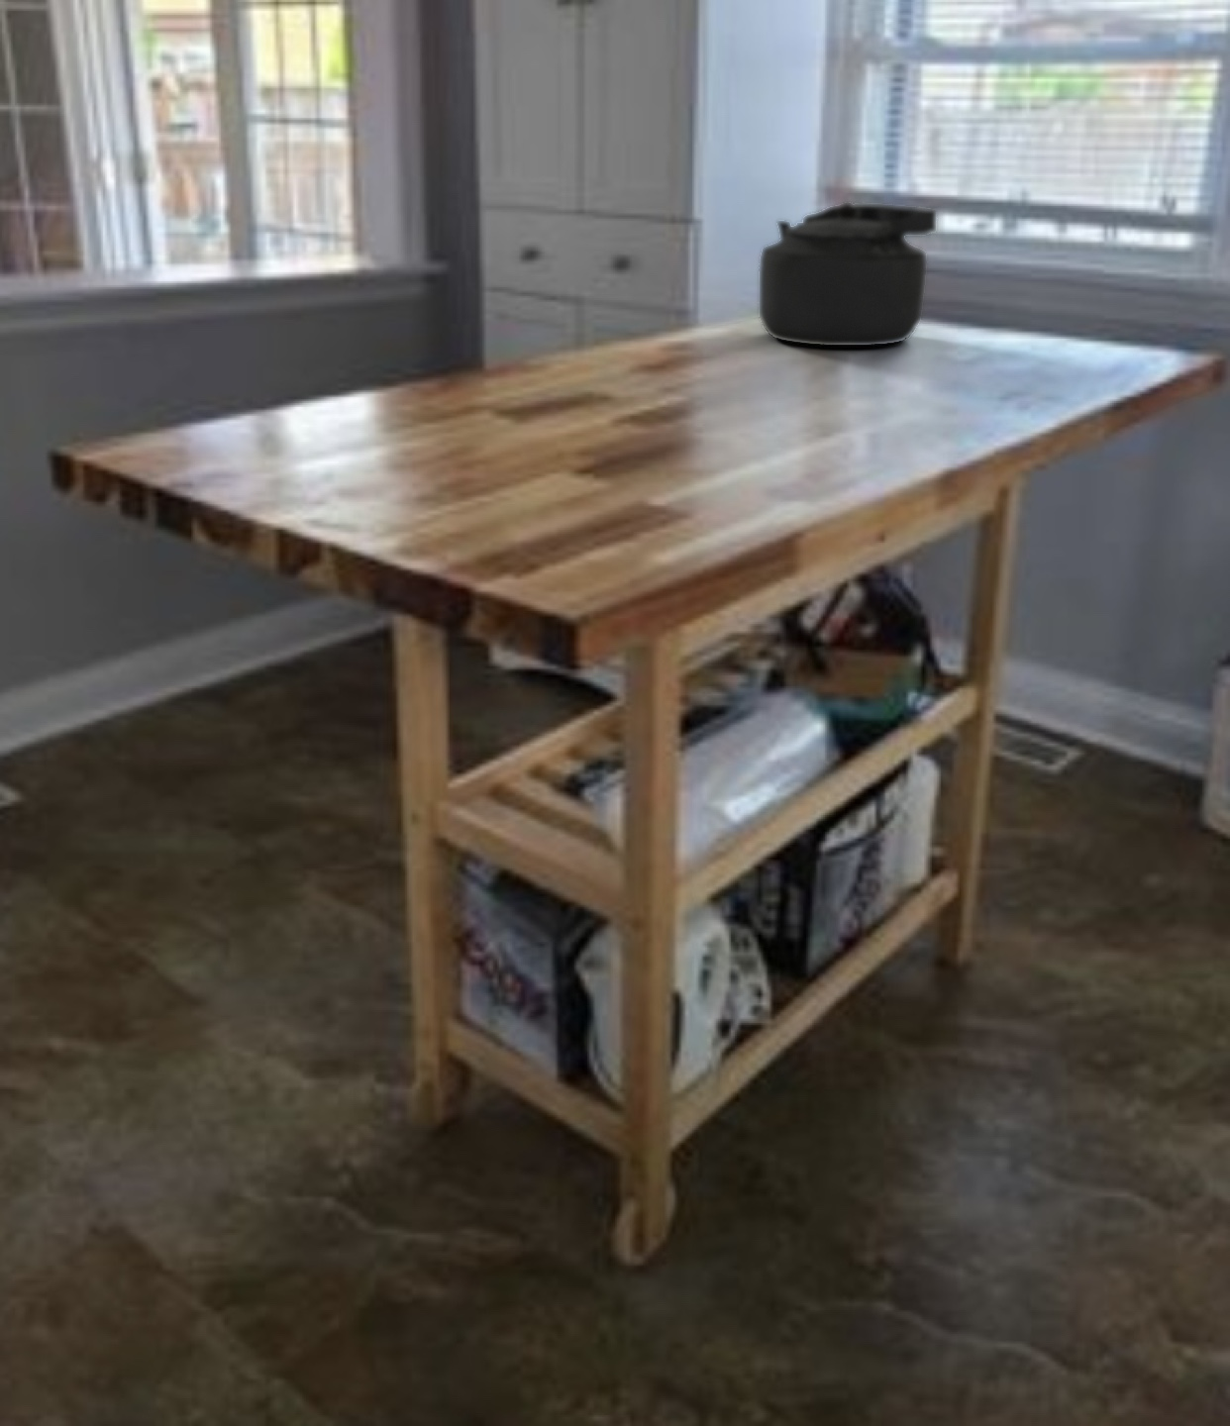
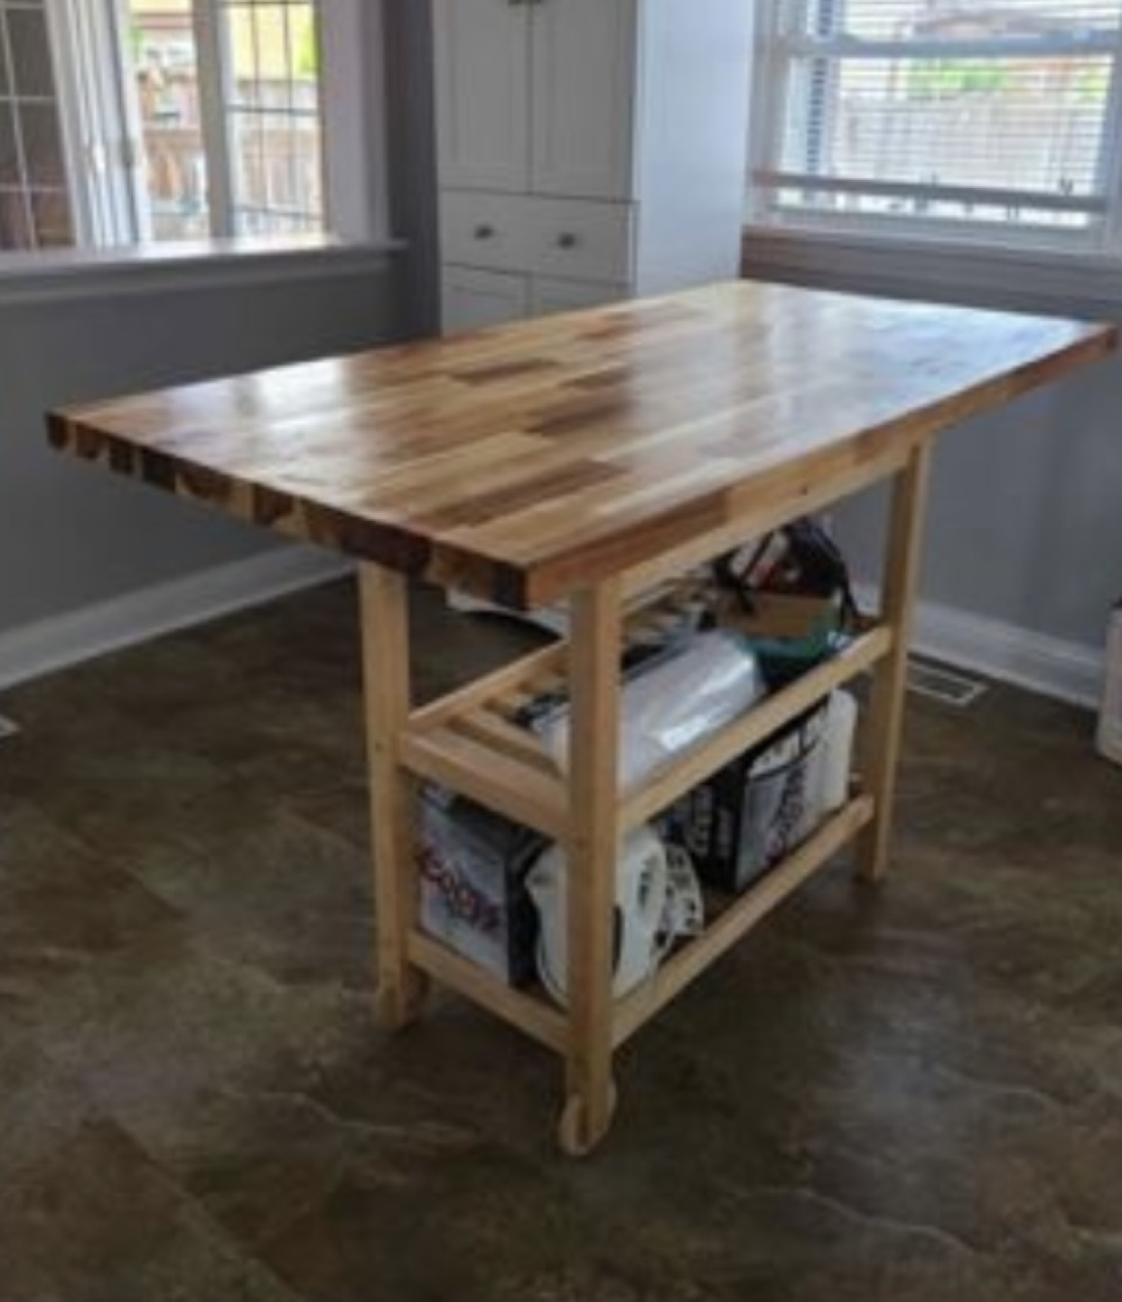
- kettle [758,203,936,347]
